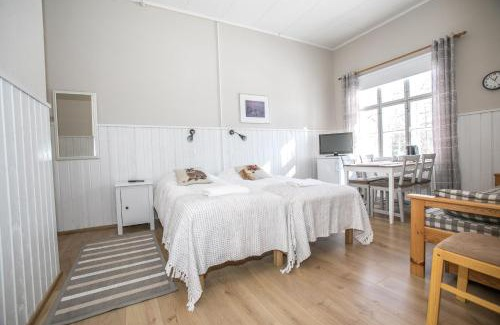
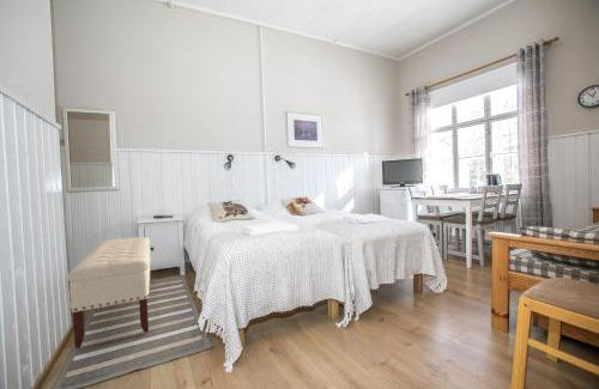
+ bench [66,236,152,350]
